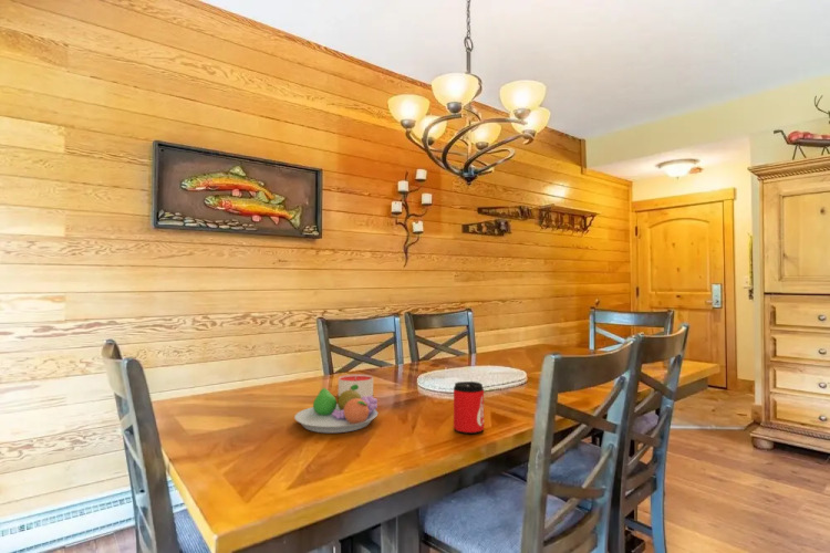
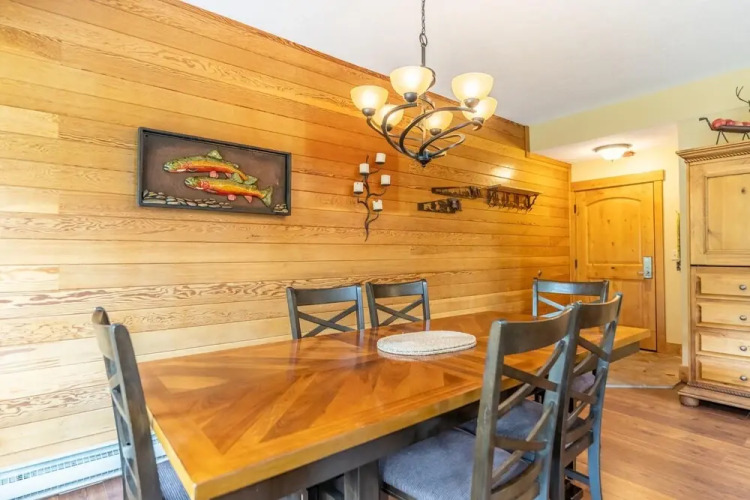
- fruit bowl [293,385,378,434]
- candle [338,373,374,398]
- can [453,380,485,435]
